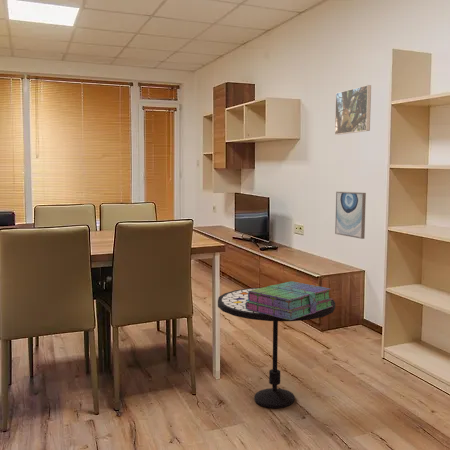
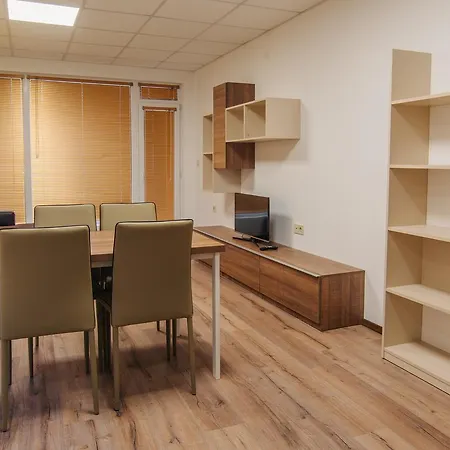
- side table [217,286,336,409]
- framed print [334,84,372,136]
- wall art [334,191,367,240]
- stack of books [245,280,334,320]
